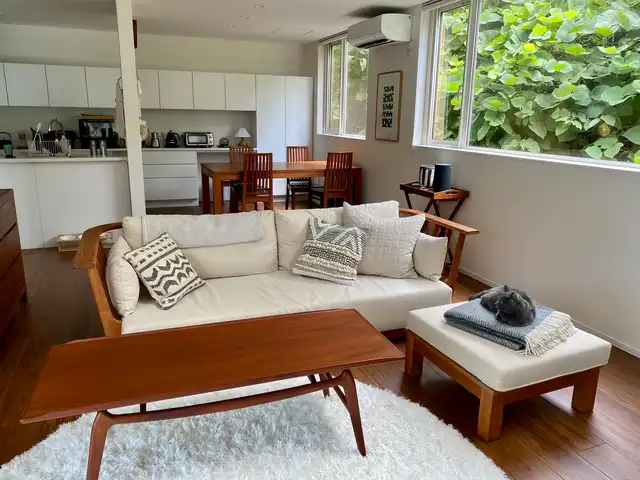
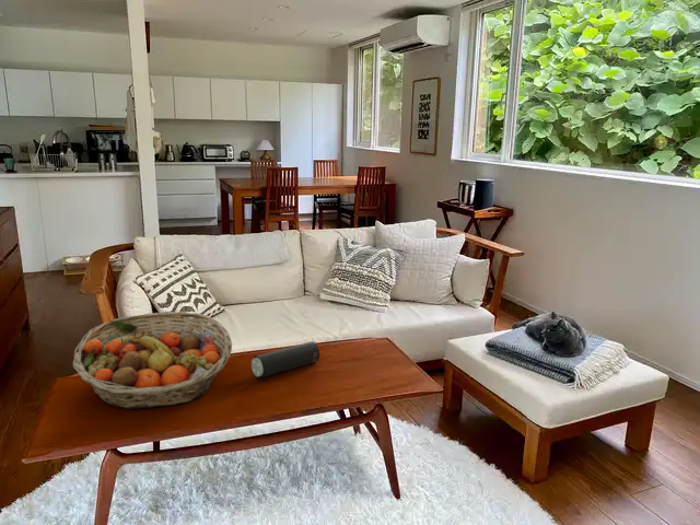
+ fruit basket [72,311,233,410]
+ speaker [250,340,320,378]
